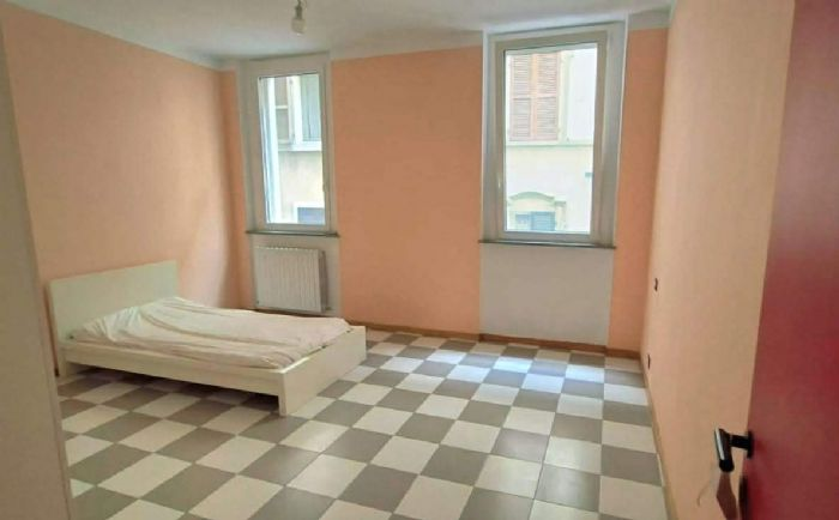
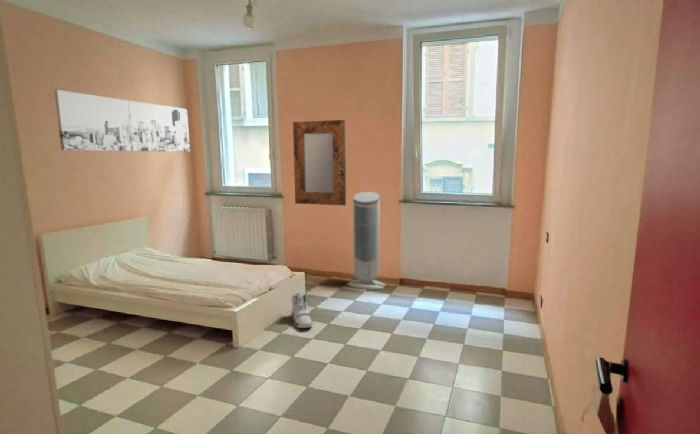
+ air purifier [346,191,387,290]
+ home mirror [292,119,347,206]
+ sneaker [291,291,313,329]
+ wall art [53,89,191,153]
